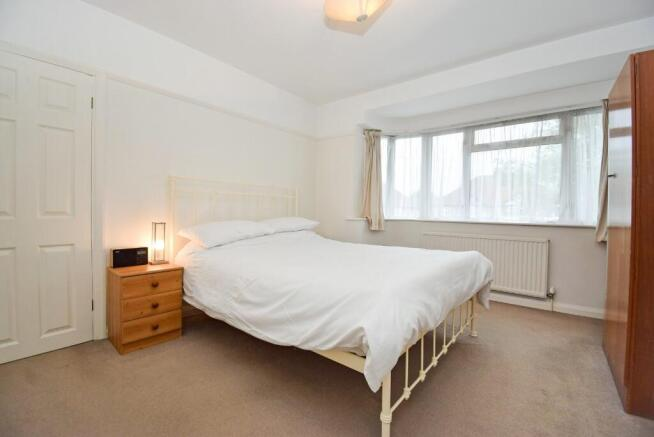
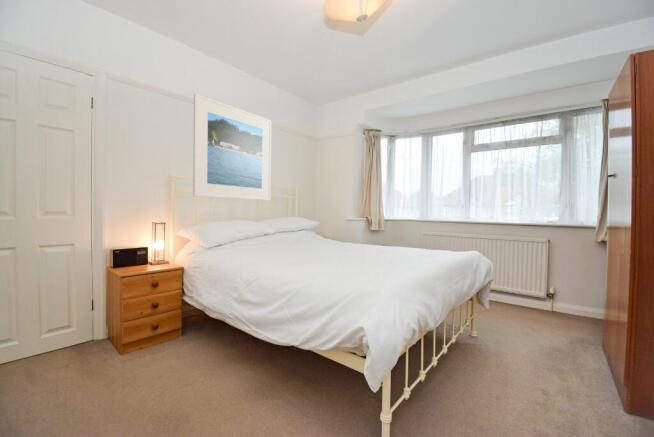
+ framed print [192,93,272,201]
